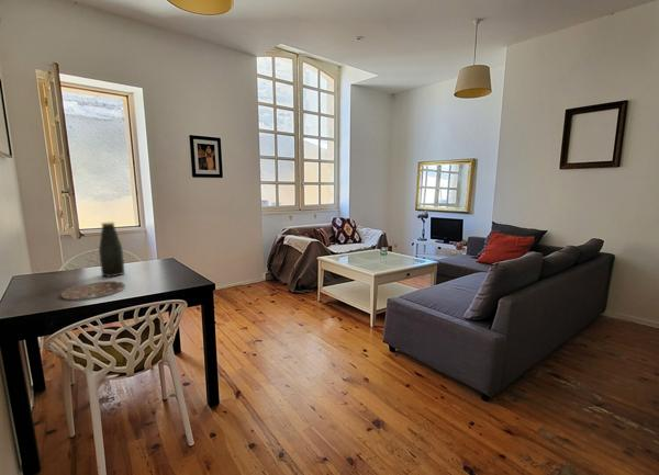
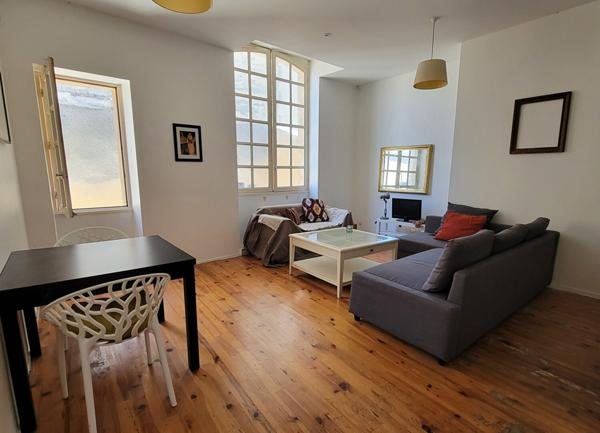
- bottle [98,222,126,278]
- plate [60,281,126,301]
